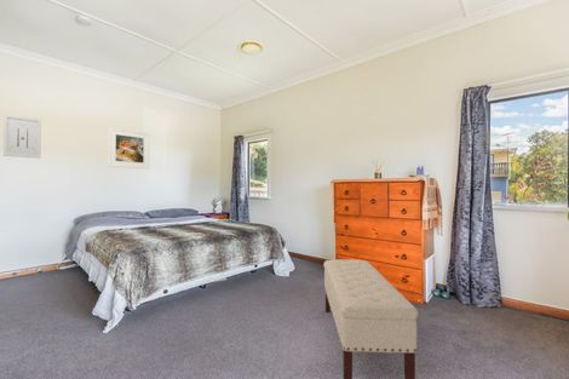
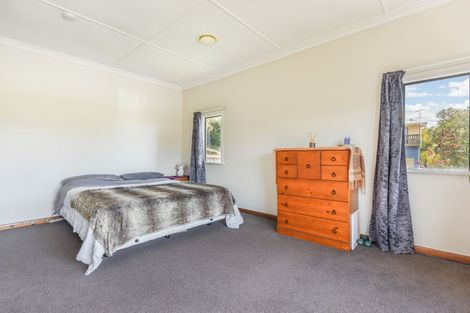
- bench [322,258,419,379]
- wall art [2,113,42,160]
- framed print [108,126,150,170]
